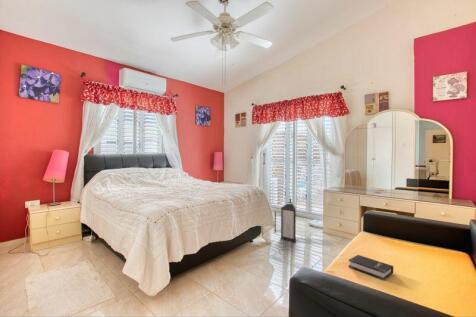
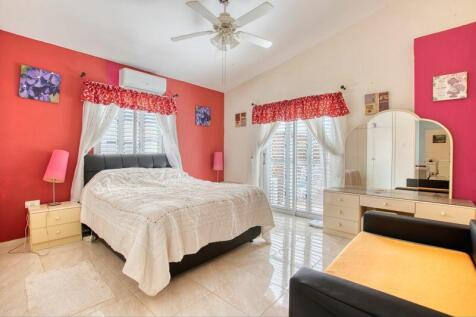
- hardback book [348,254,394,281]
- lantern [274,197,297,243]
